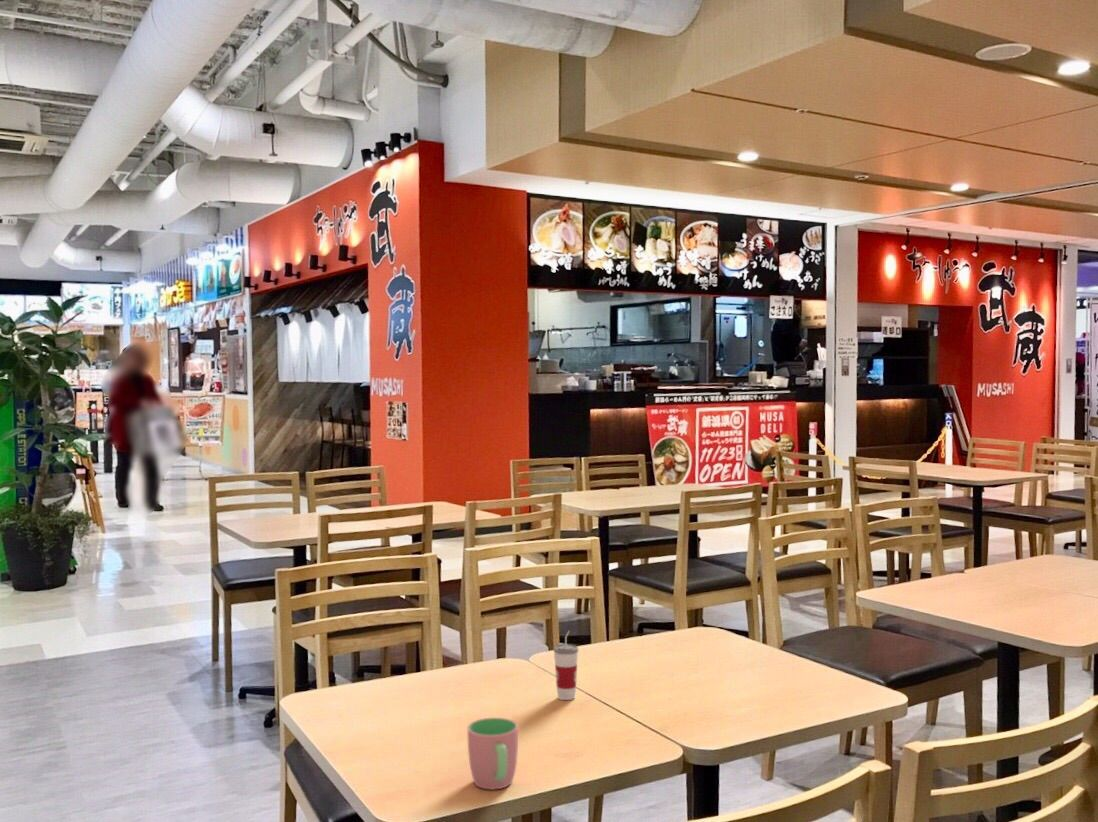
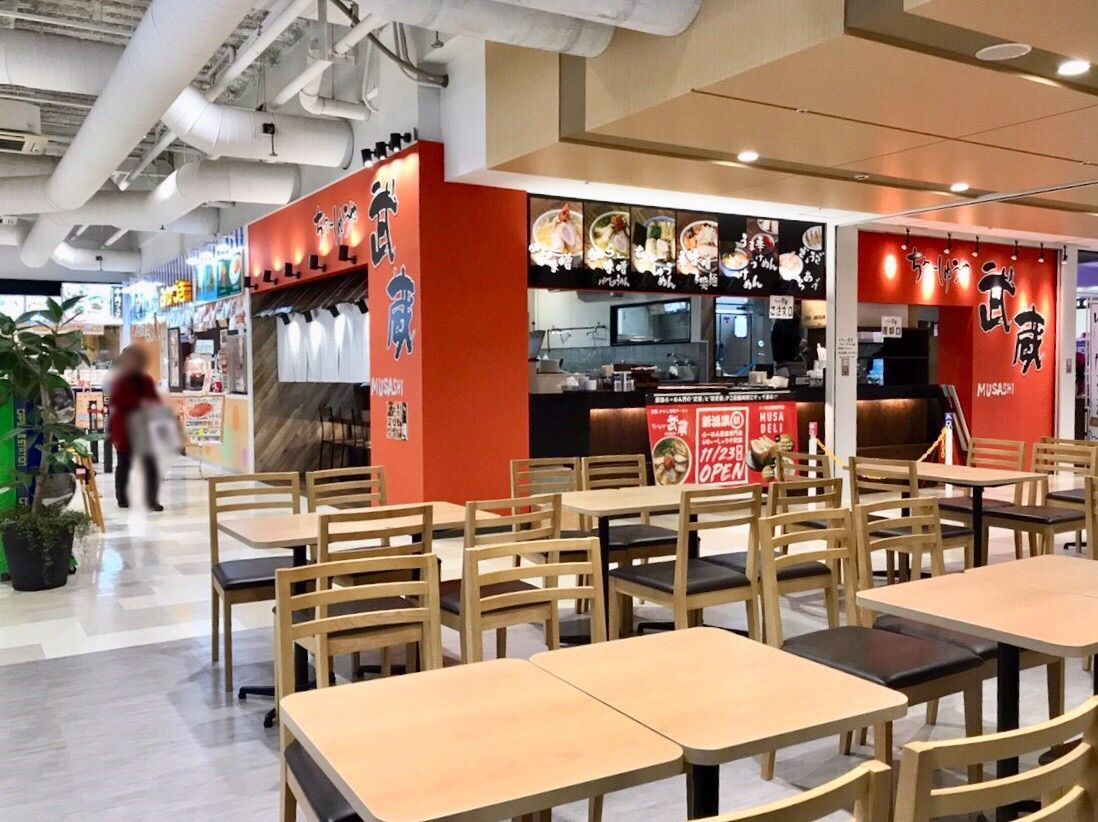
- cup [553,630,579,701]
- cup [466,717,519,790]
